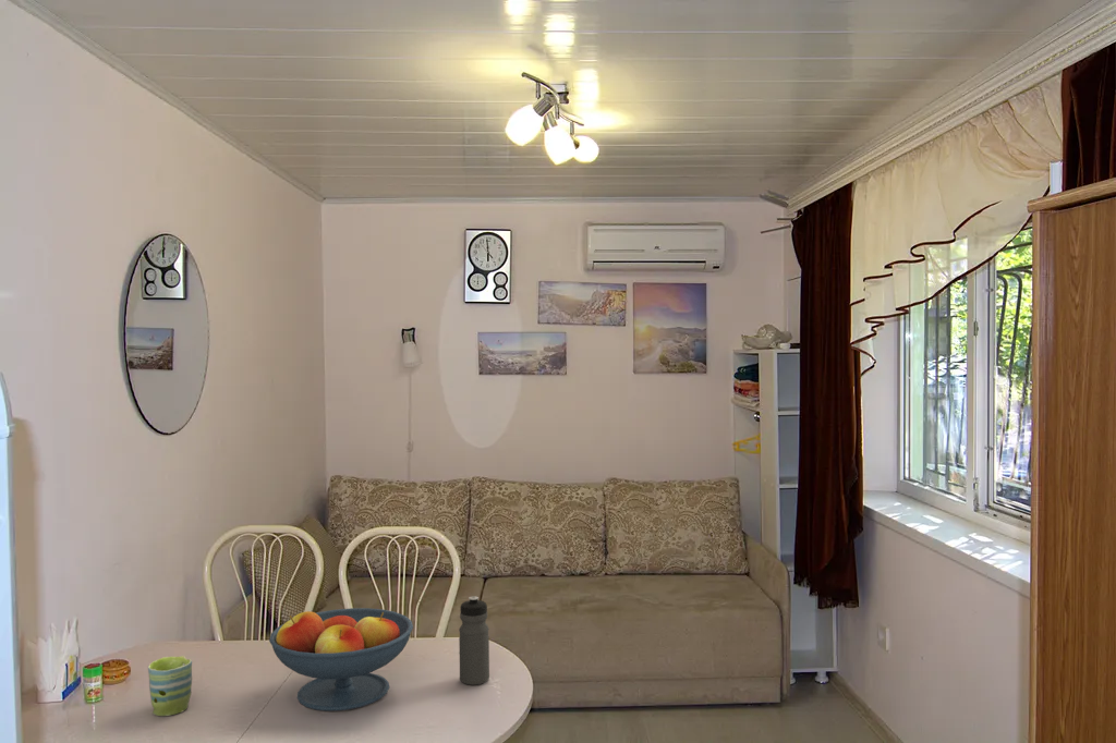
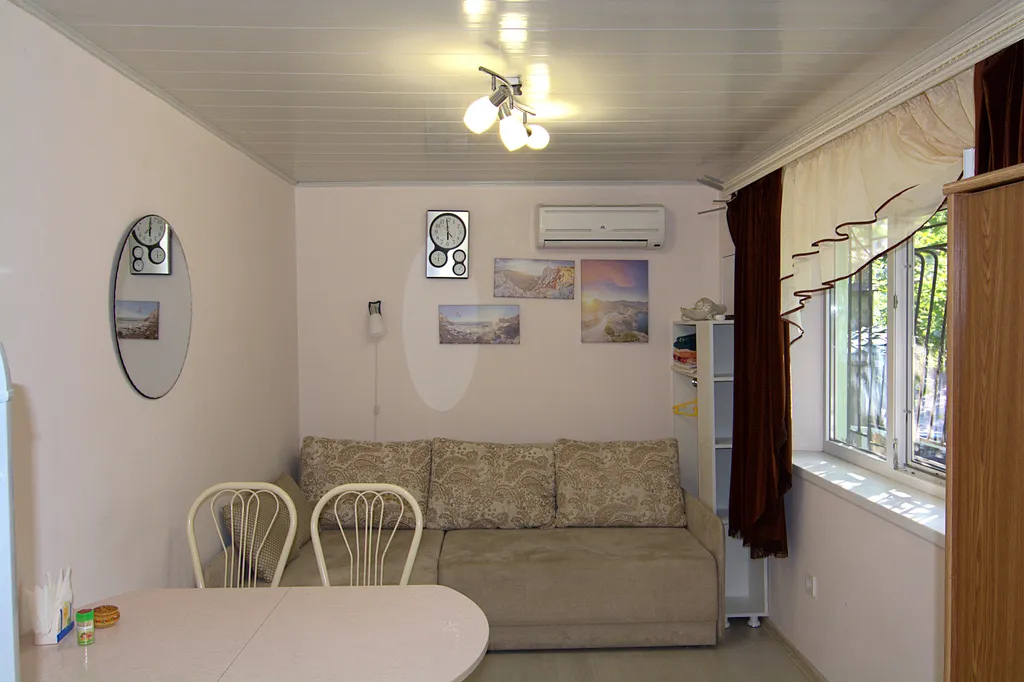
- water bottle [458,595,490,686]
- mug [147,655,193,717]
- fruit bowl [268,607,414,712]
